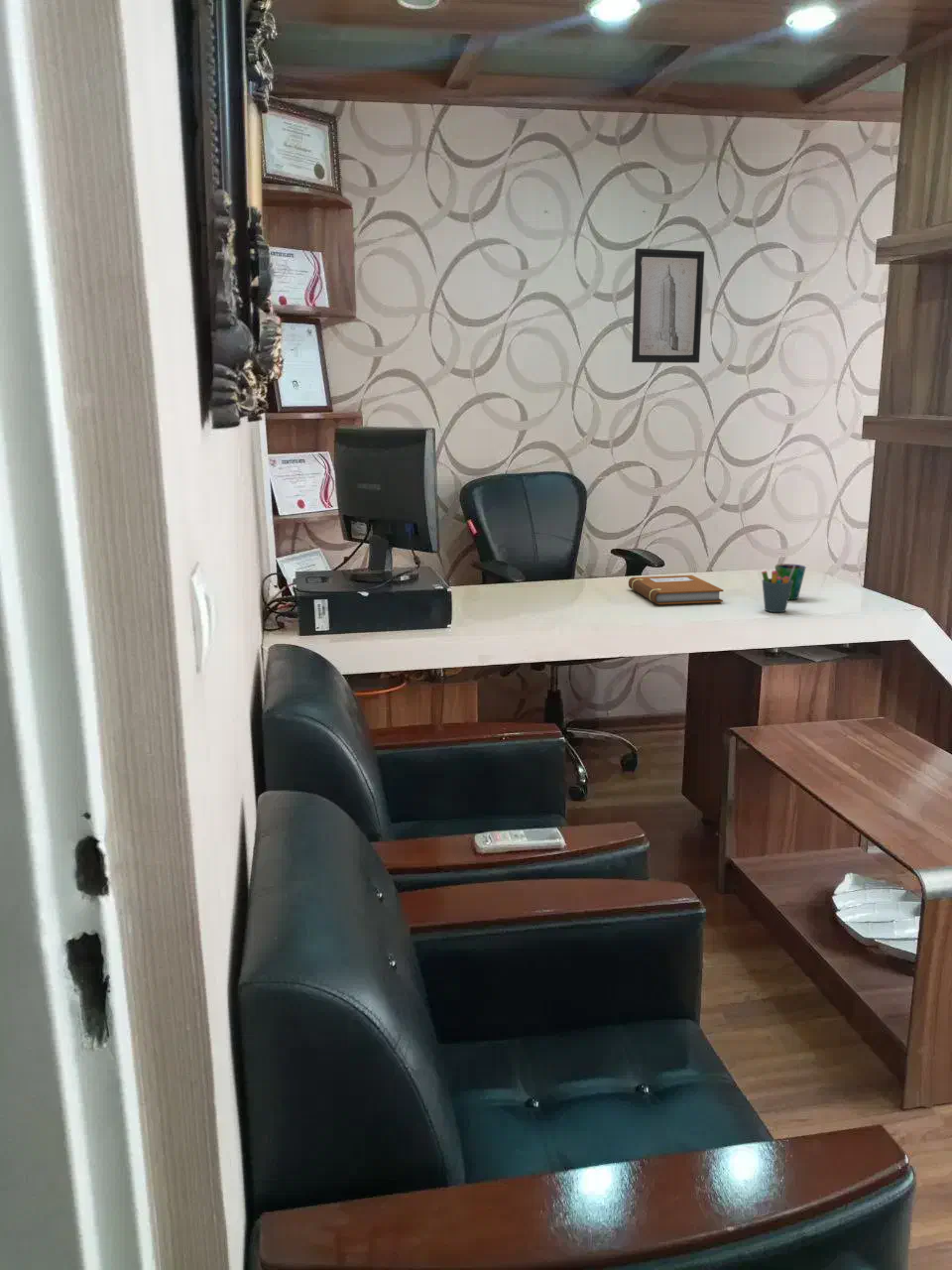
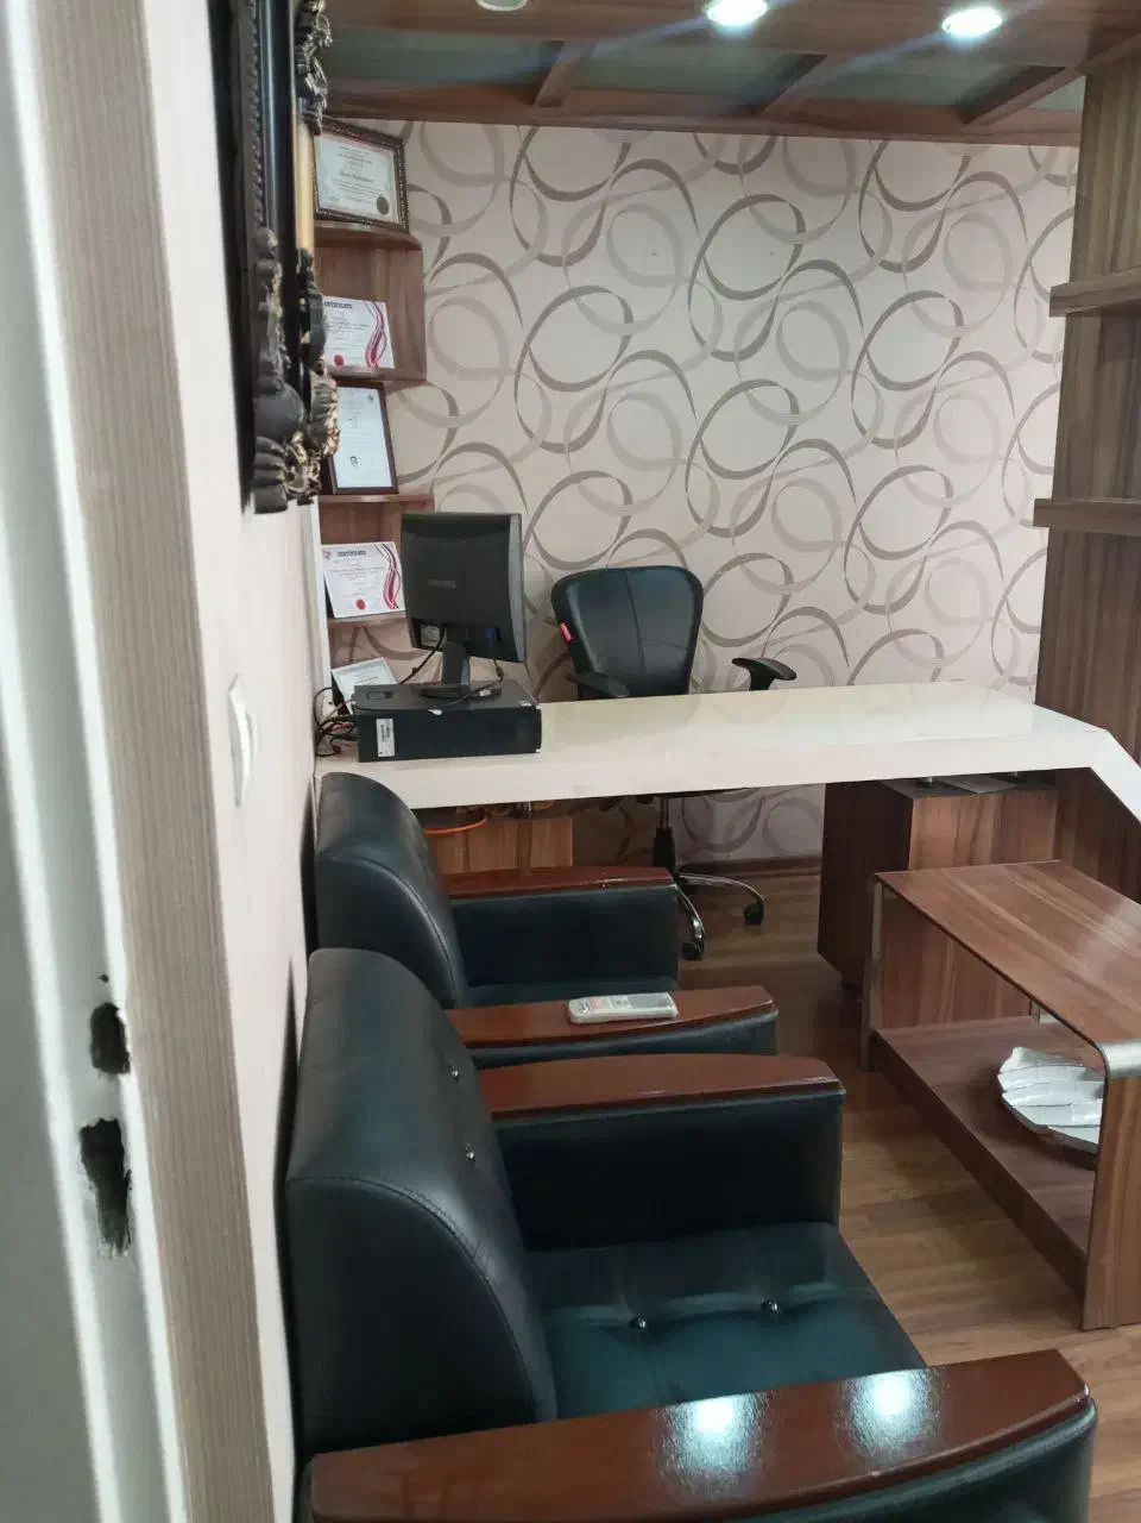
- pen holder [761,566,795,613]
- cup [774,563,807,600]
- wall art [631,247,705,364]
- notebook [628,574,725,605]
